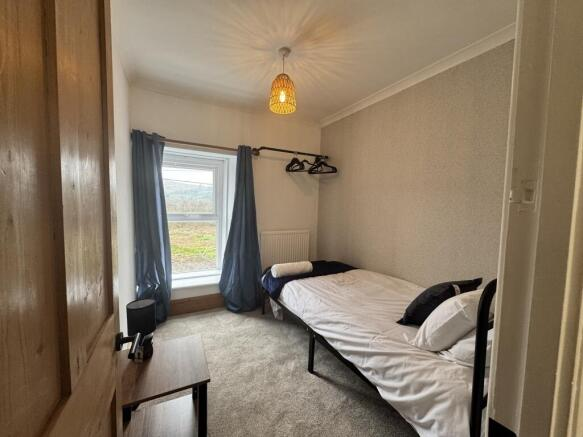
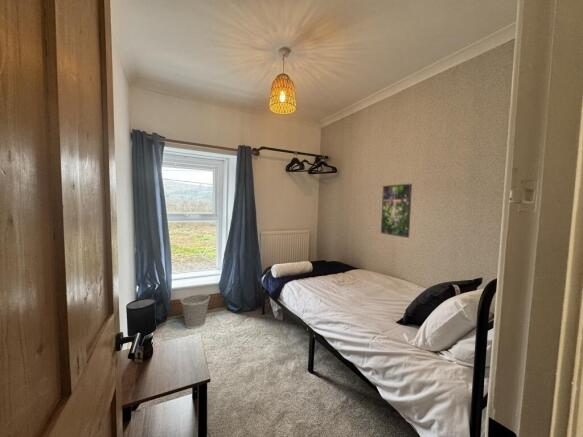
+ wastebasket [179,292,211,330]
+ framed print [380,183,413,239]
